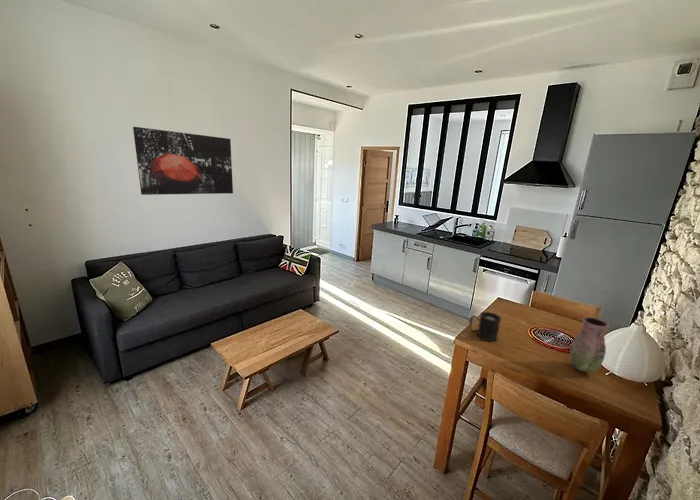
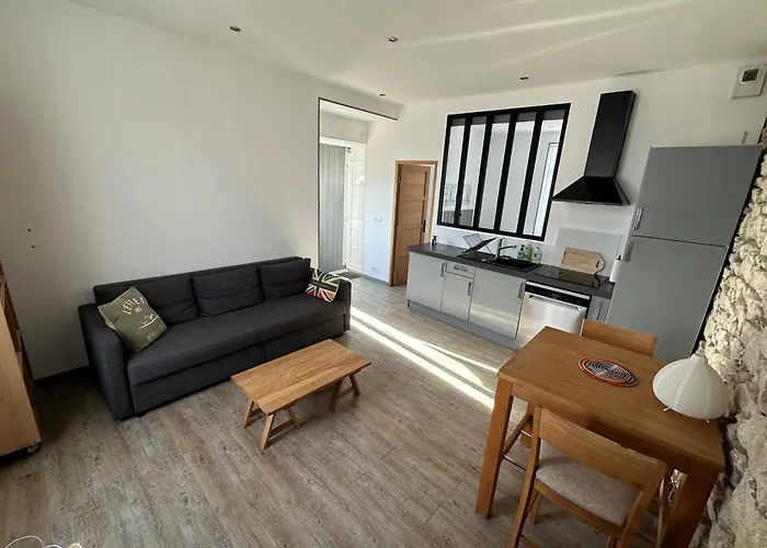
- wall art [132,126,234,196]
- mug [468,311,502,342]
- vase [569,316,611,373]
